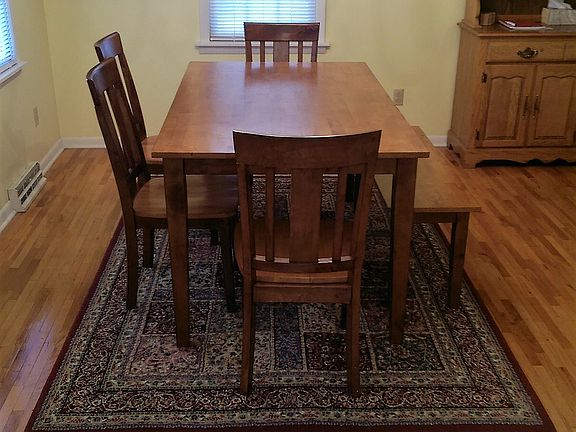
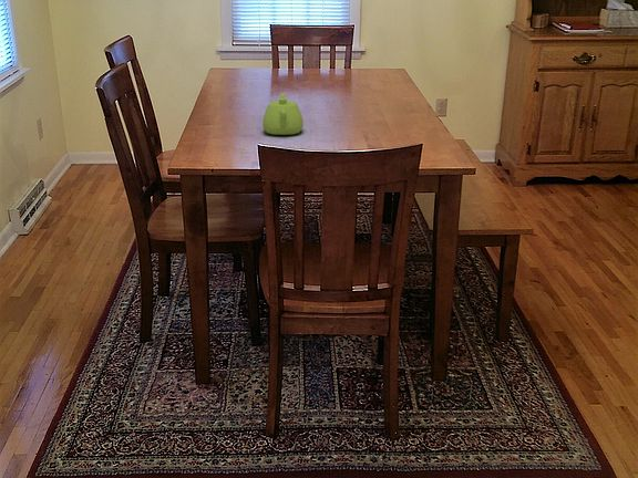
+ teapot [261,92,305,136]
